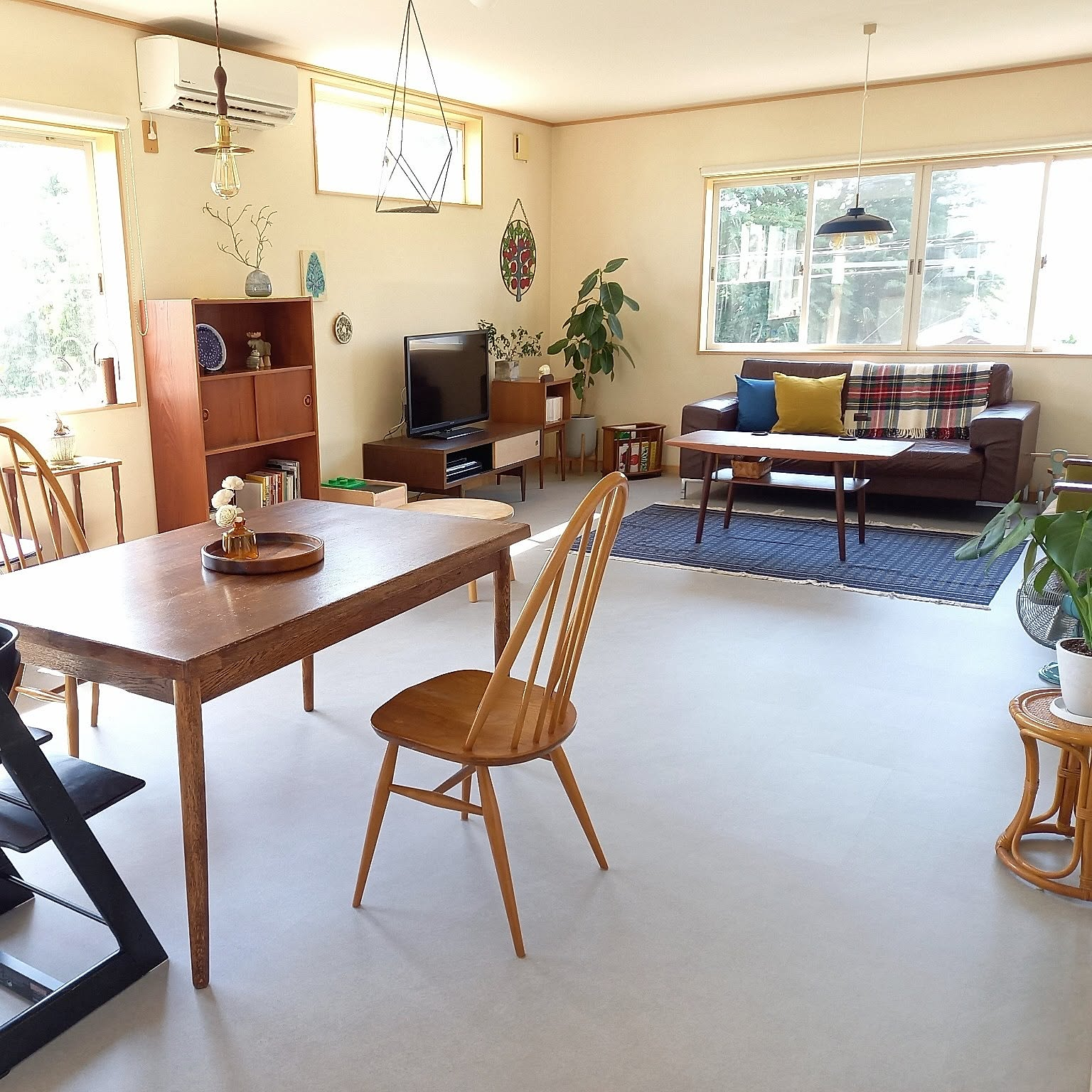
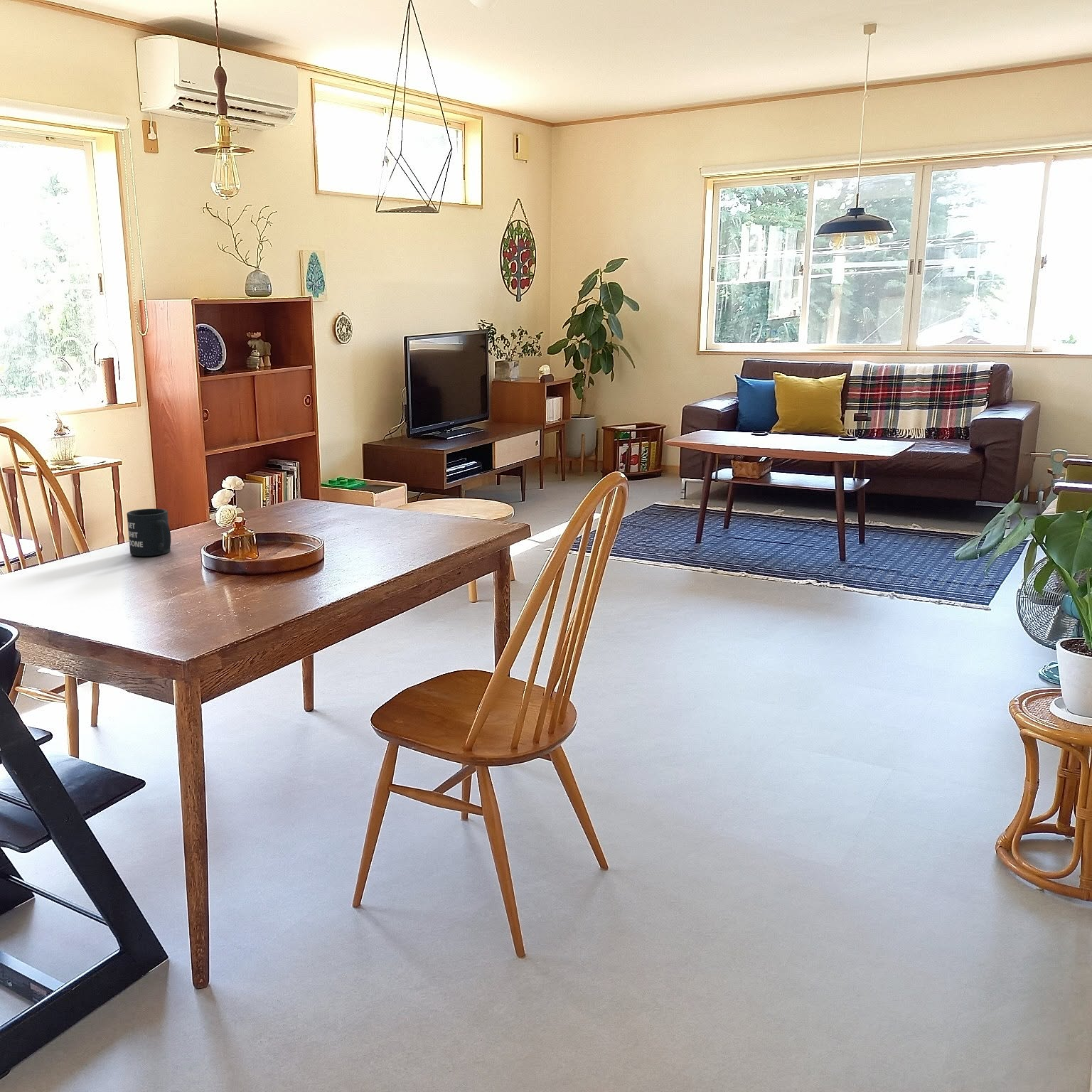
+ mug [126,508,171,557]
